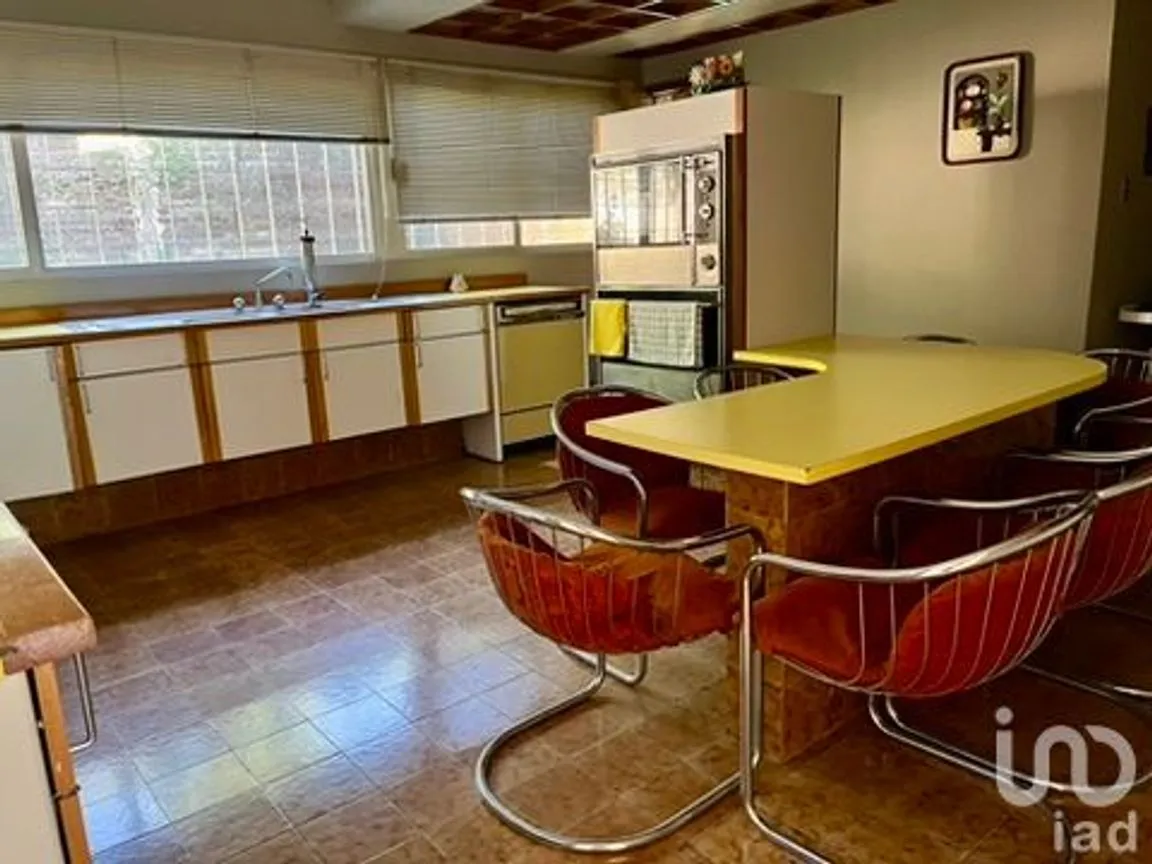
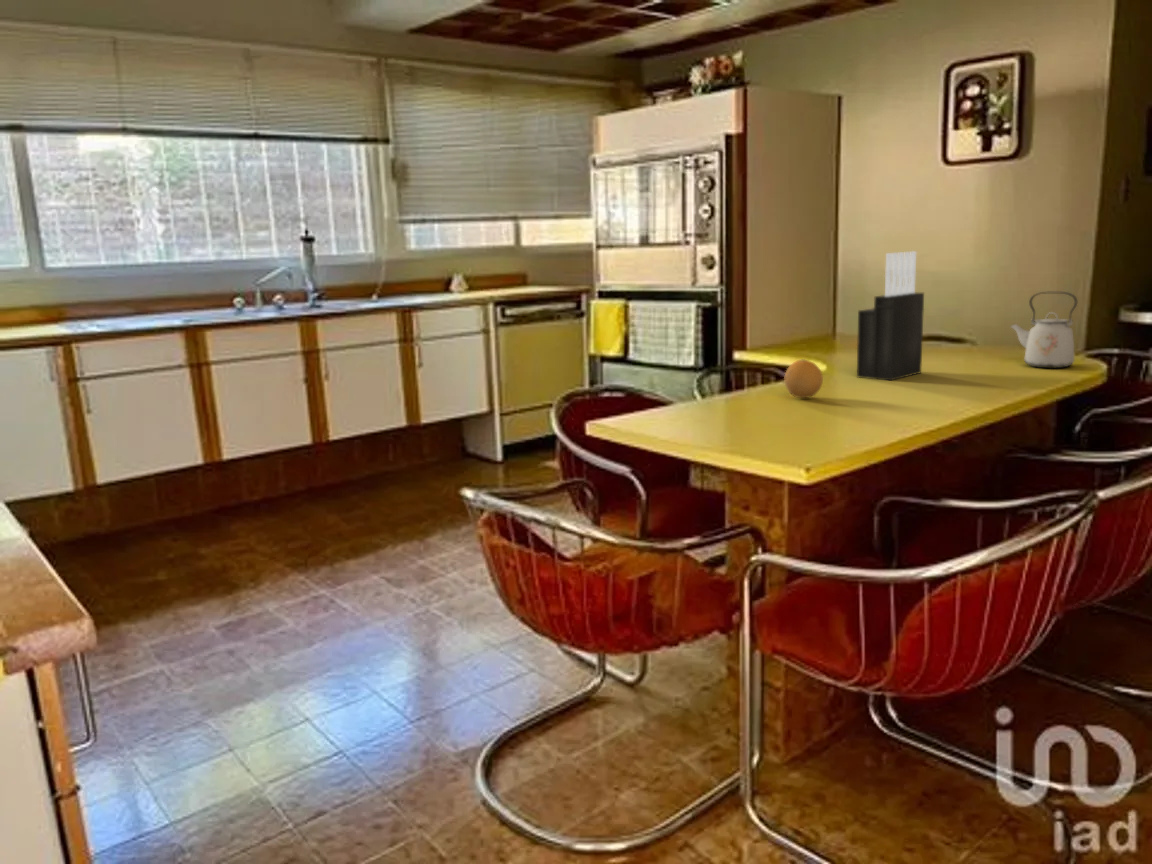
+ fruit [783,358,824,399]
+ kettle [1009,291,1078,370]
+ knife block [856,250,925,382]
